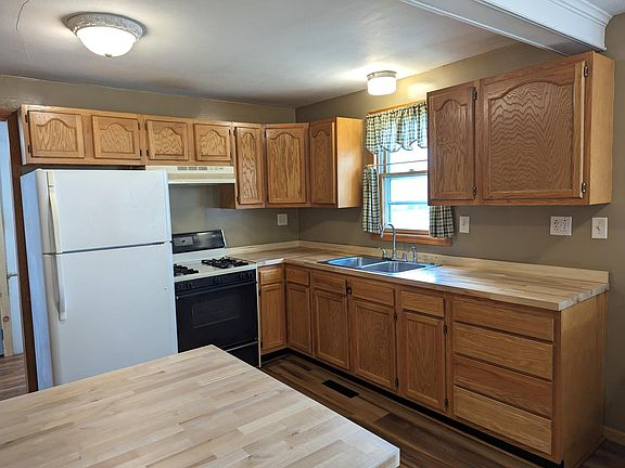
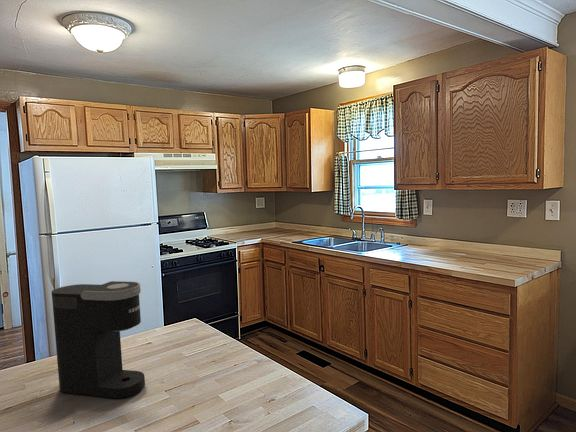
+ coffee maker [51,280,146,399]
